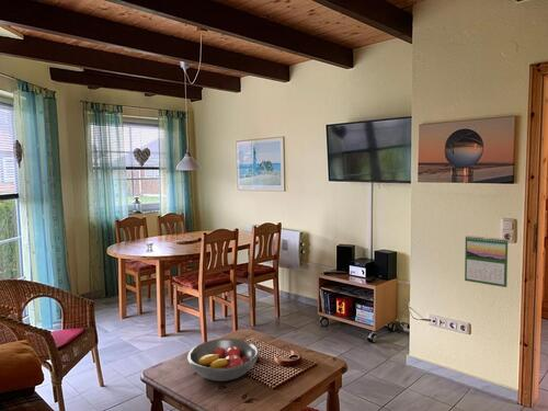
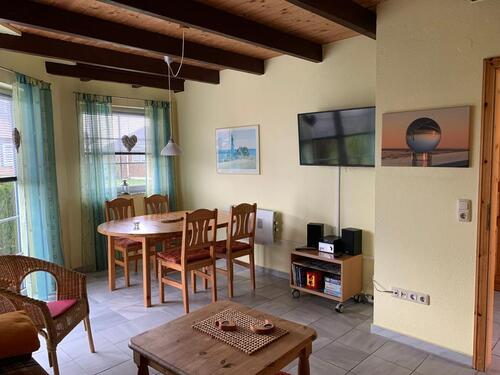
- fruit bowl [186,338,260,383]
- calendar [464,235,509,288]
